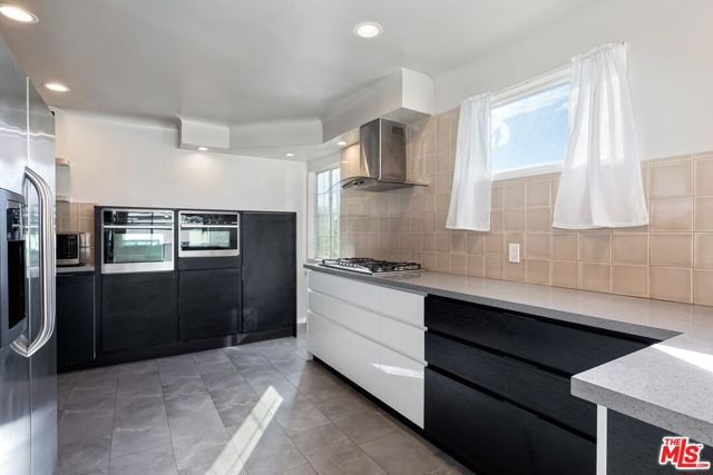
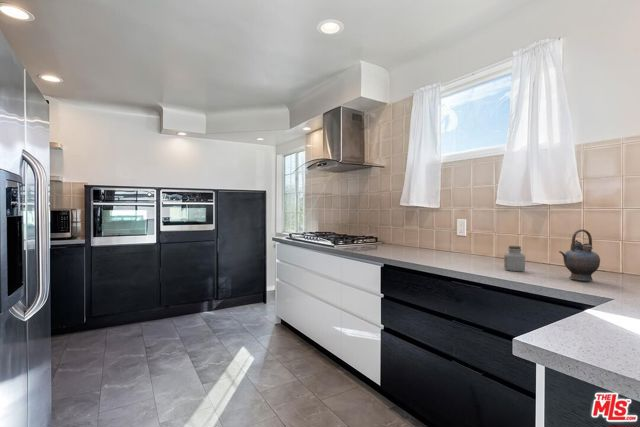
+ teapot [558,228,601,282]
+ jar [503,245,526,272]
